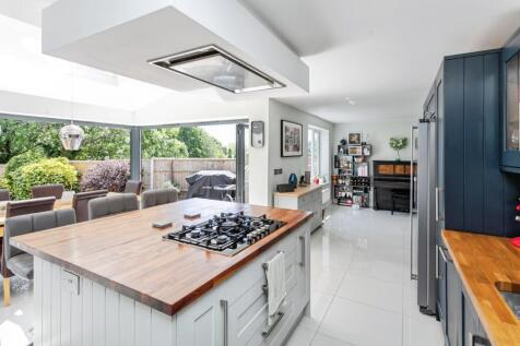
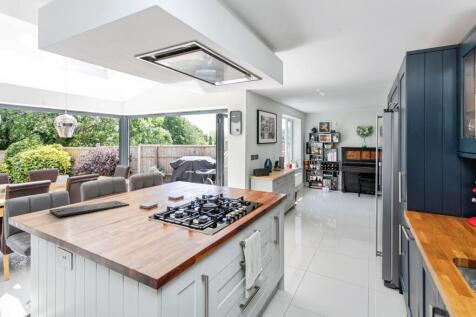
+ cutting board [48,200,130,218]
